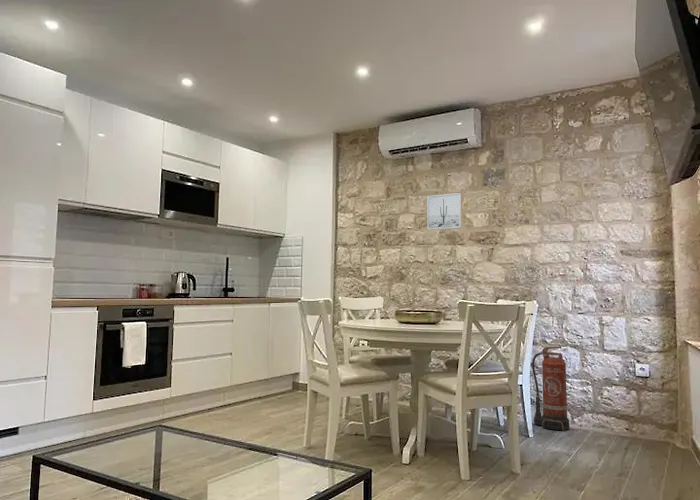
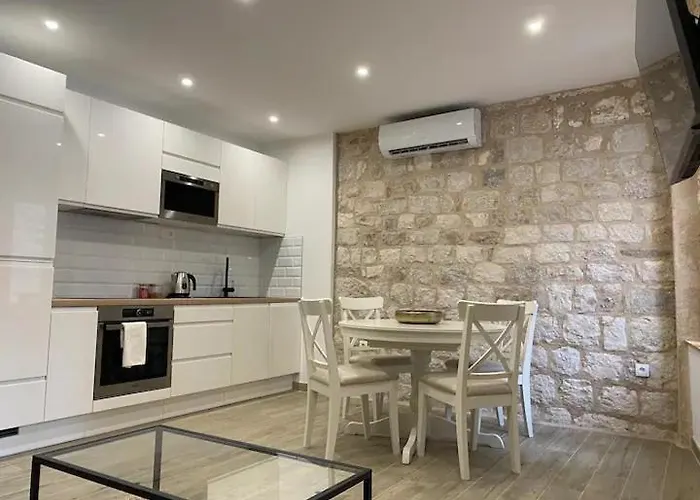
- fire extinguisher [531,346,570,432]
- wall art [427,192,462,231]
